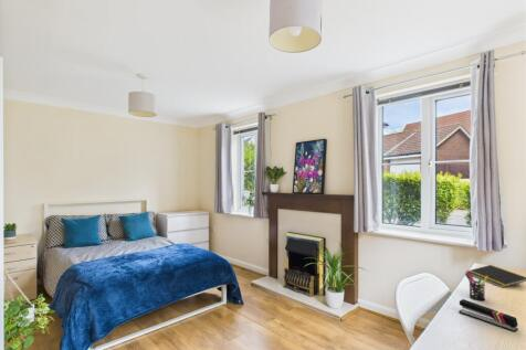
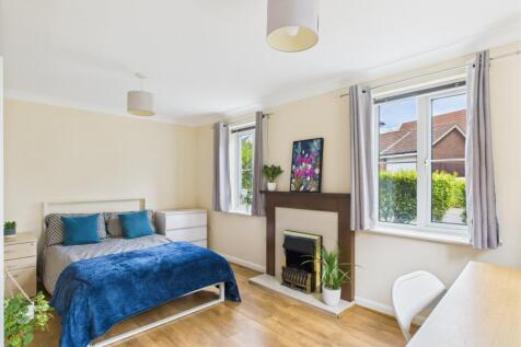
- notepad [466,264,526,288]
- stapler [459,298,519,333]
- pen holder [464,271,488,301]
